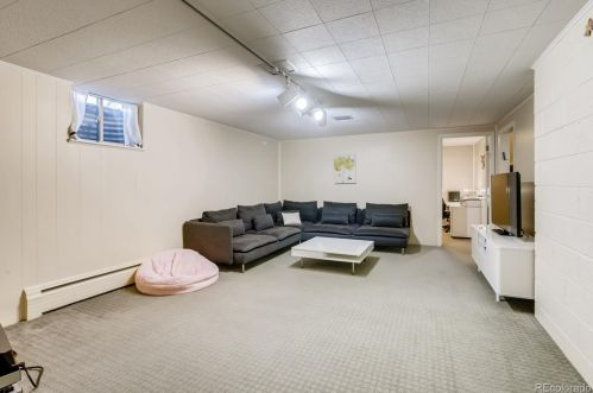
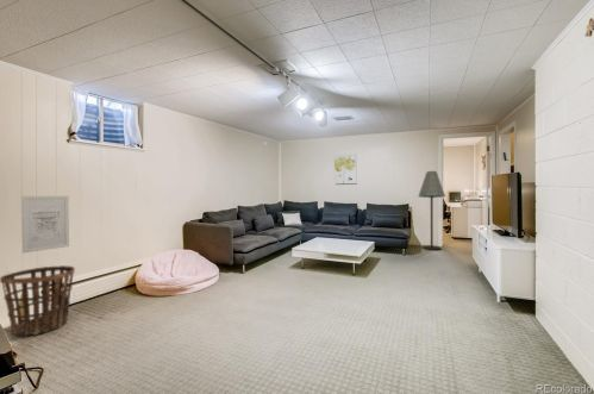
+ basket [0,264,76,336]
+ floor lamp [418,170,446,251]
+ wall art [20,195,70,254]
